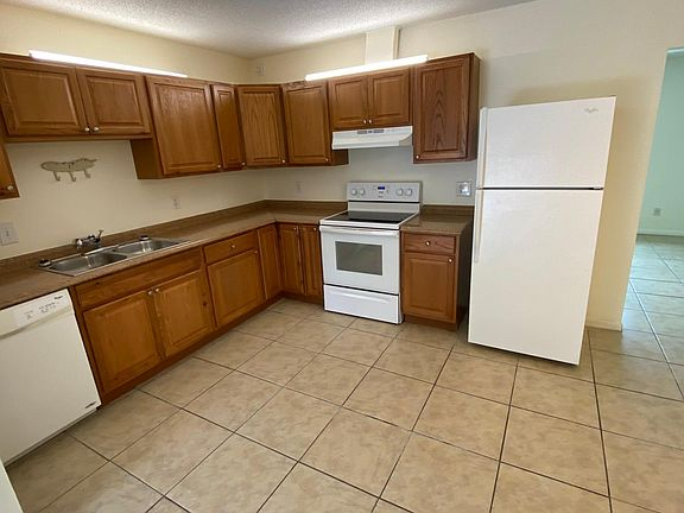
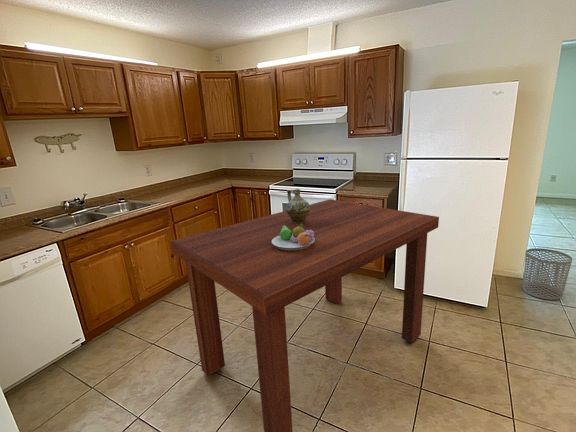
+ dining table [169,198,440,432]
+ waste bin [521,247,573,301]
+ fruit bowl [272,224,315,251]
+ pitcher [285,188,310,223]
